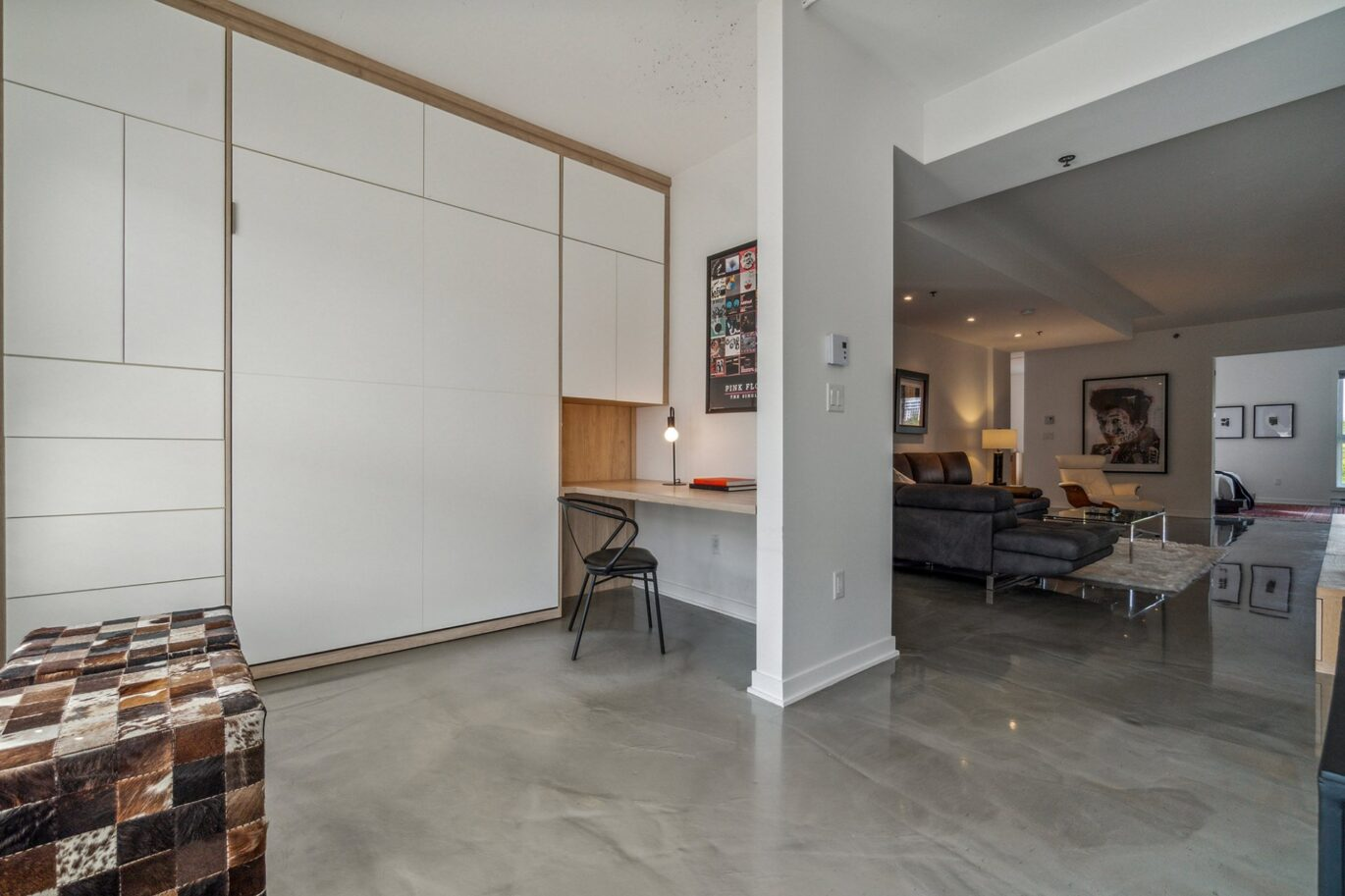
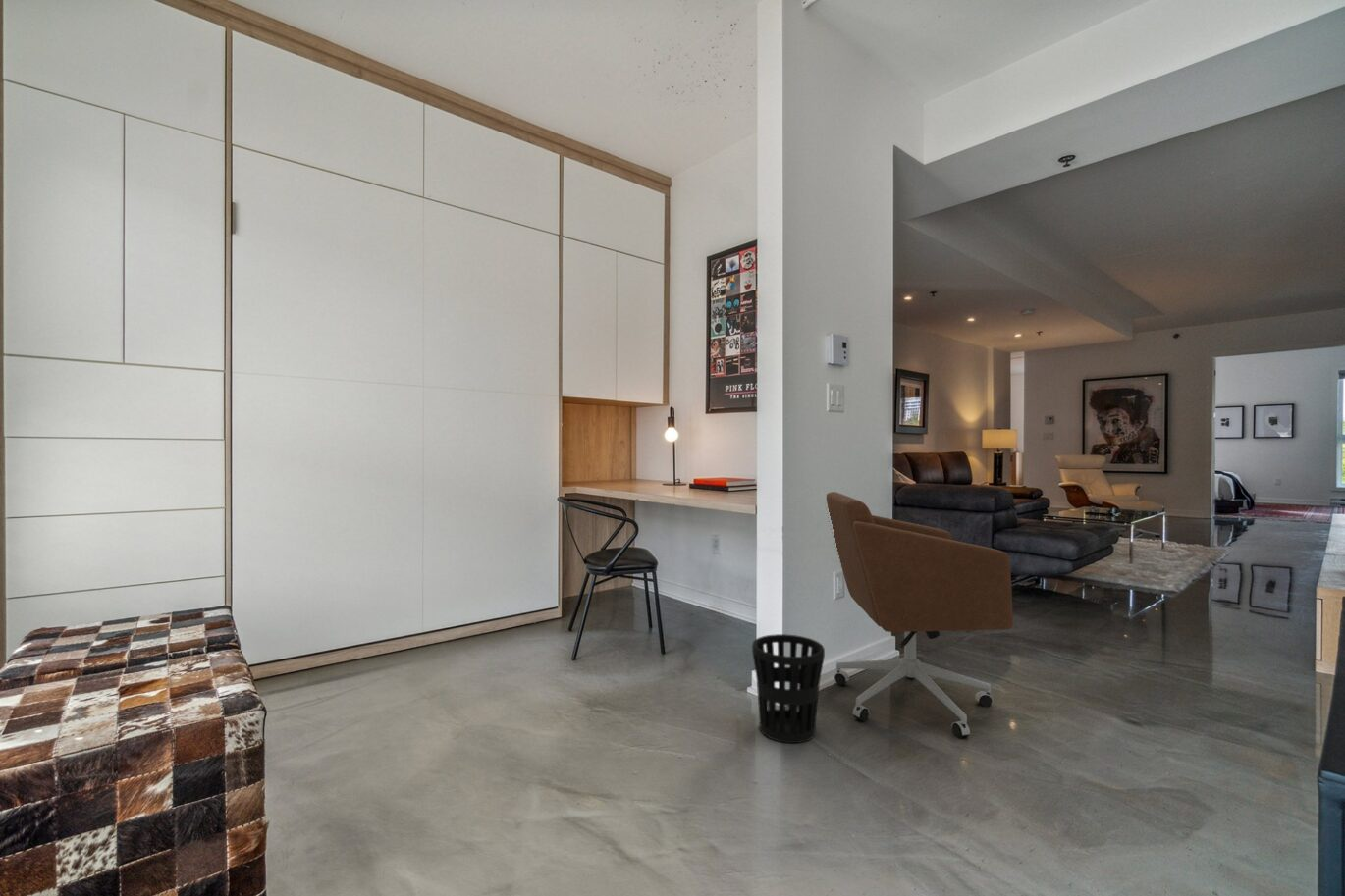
+ wastebasket [751,633,826,744]
+ office chair [826,491,1014,739]
